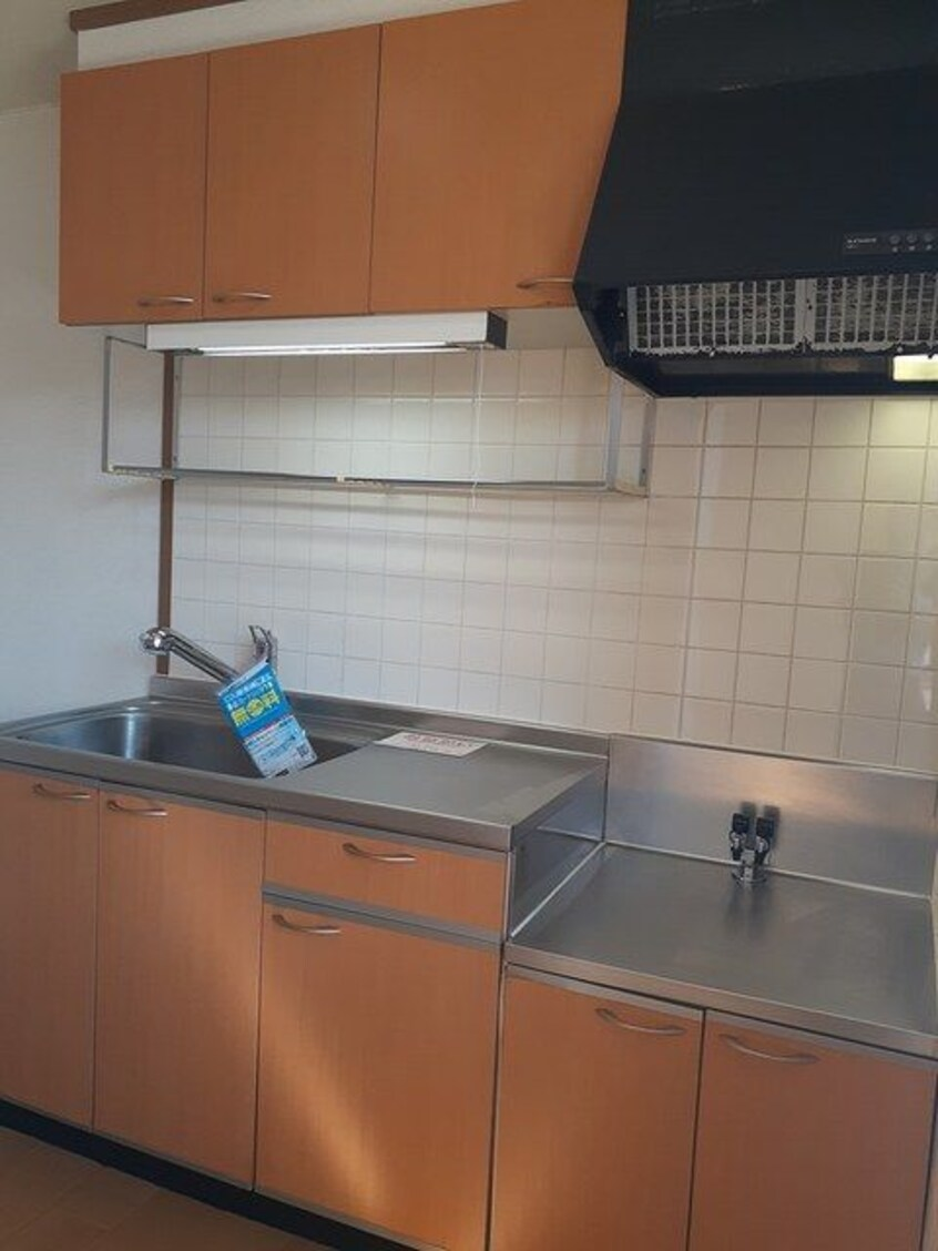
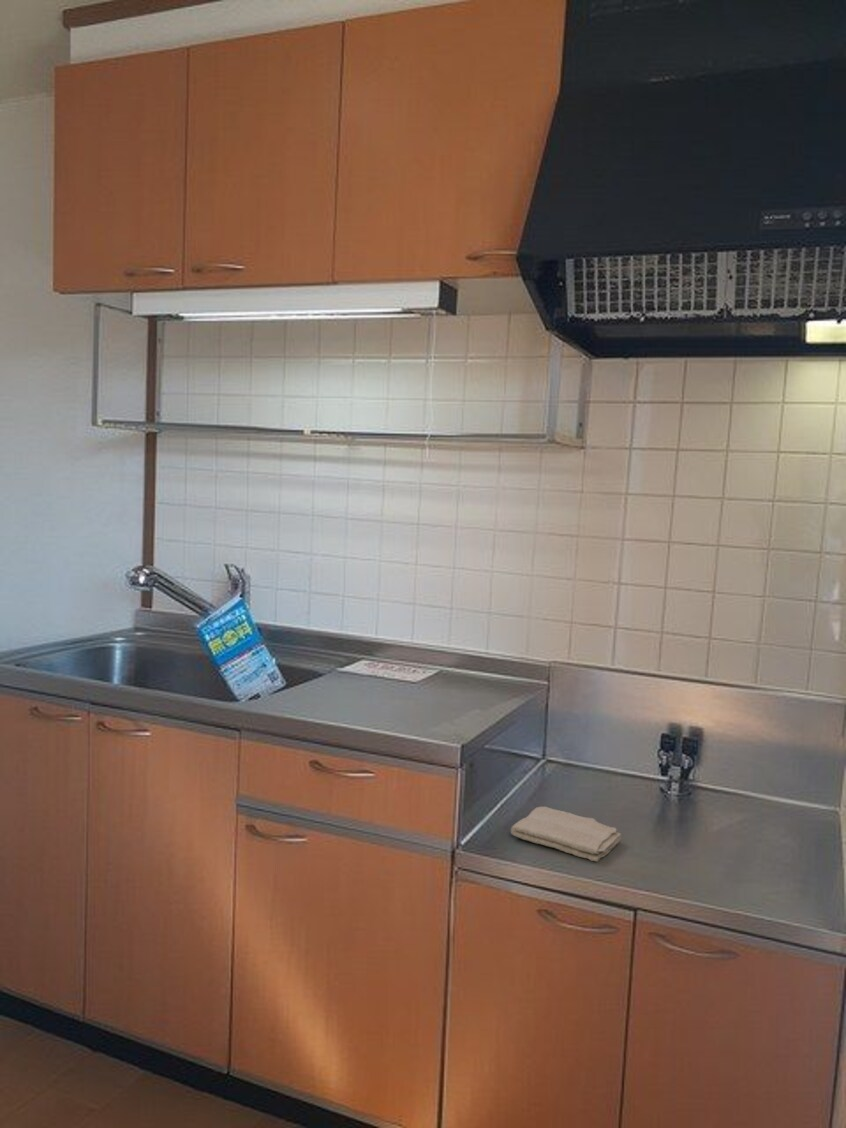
+ washcloth [510,806,622,863]
